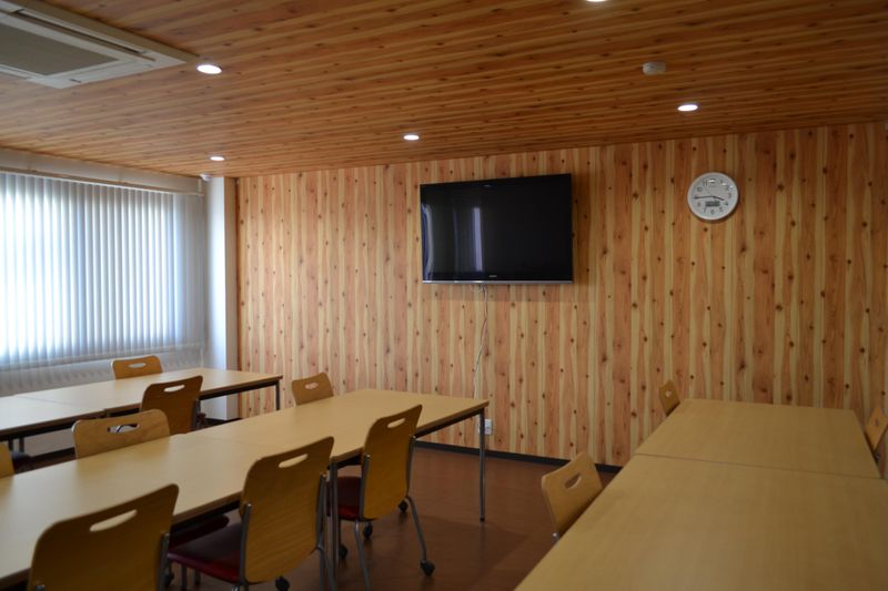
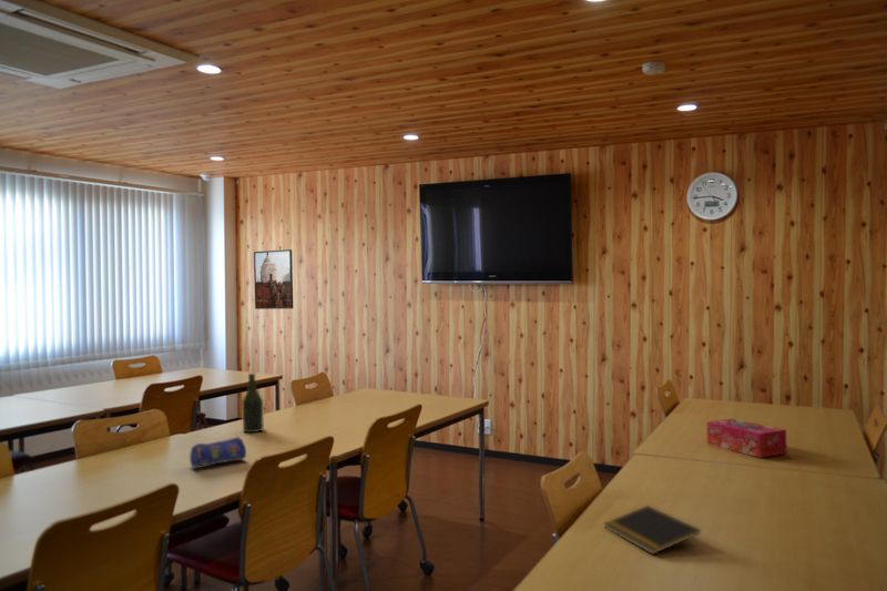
+ pencil case [188,436,247,468]
+ tissue box [705,418,788,459]
+ bottle [241,373,265,434]
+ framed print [253,248,294,310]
+ notepad [603,505,702,556]
